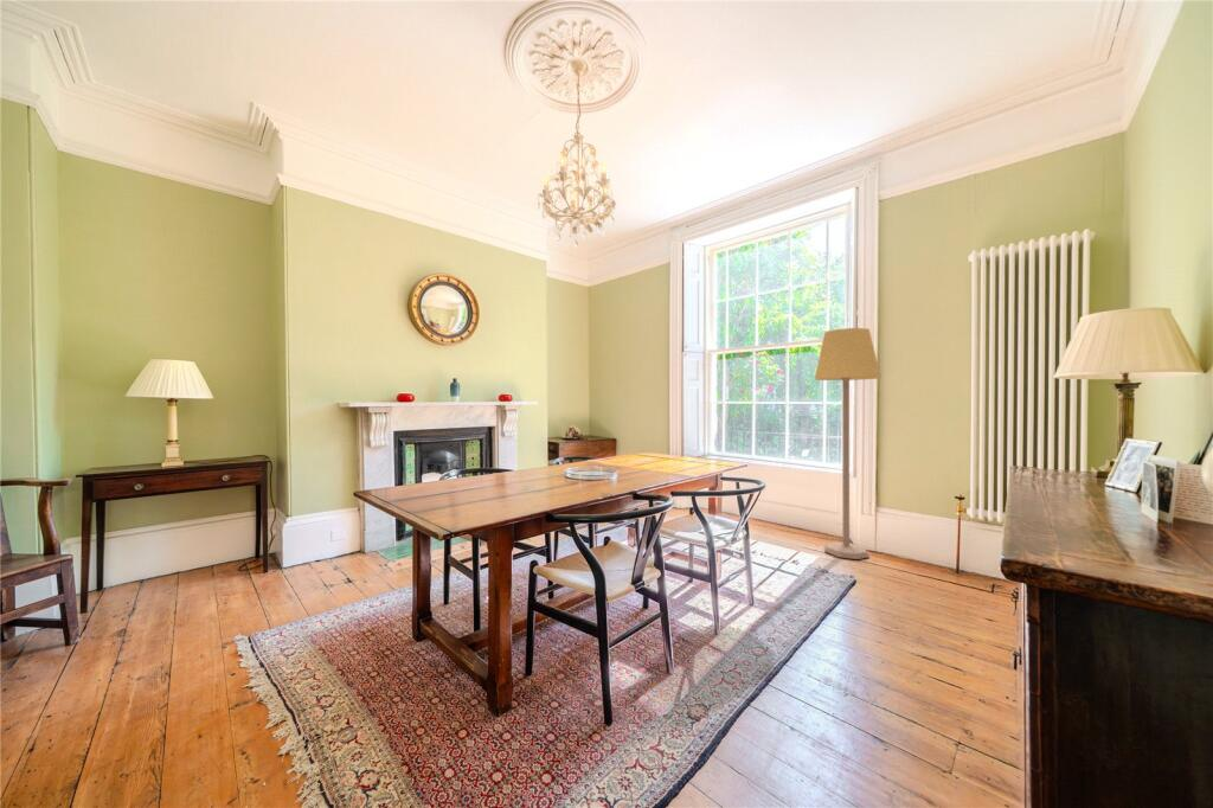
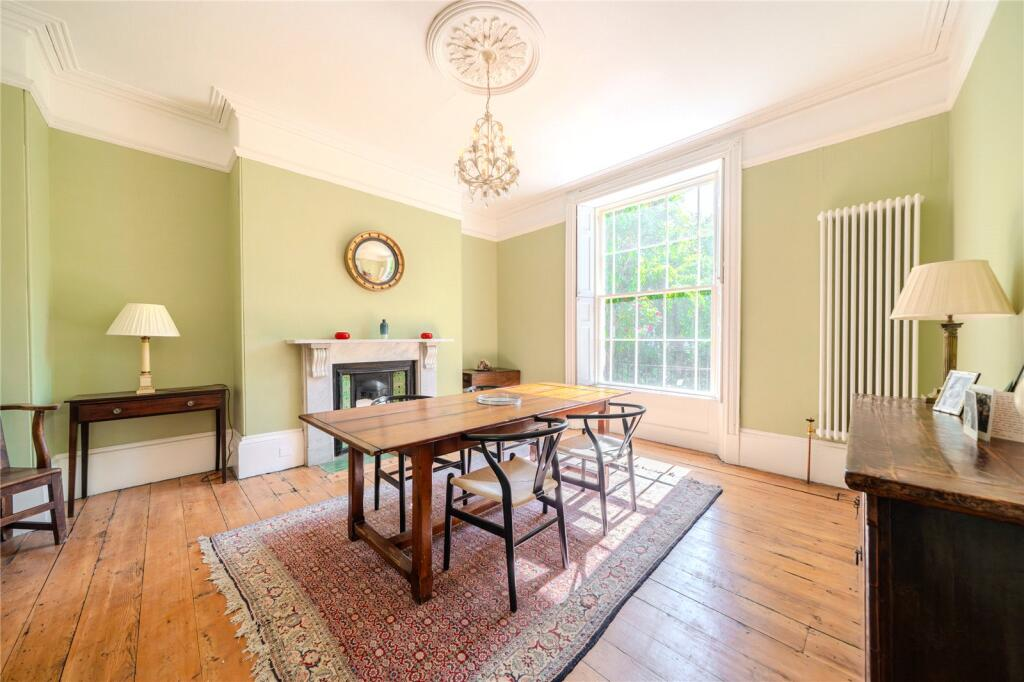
- lamp [813,327,883,560]
